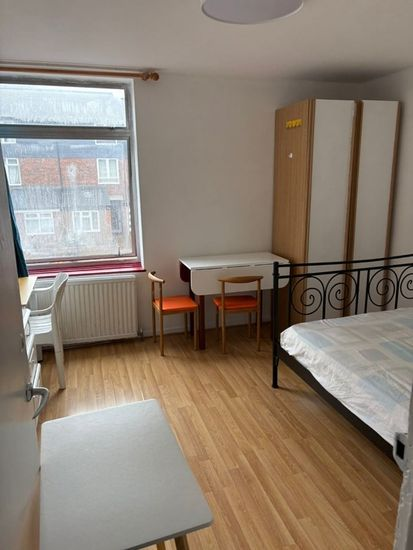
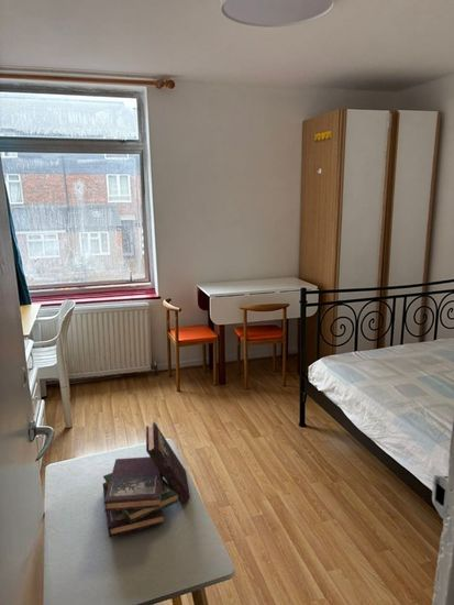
+ book [102,421,190,538]
